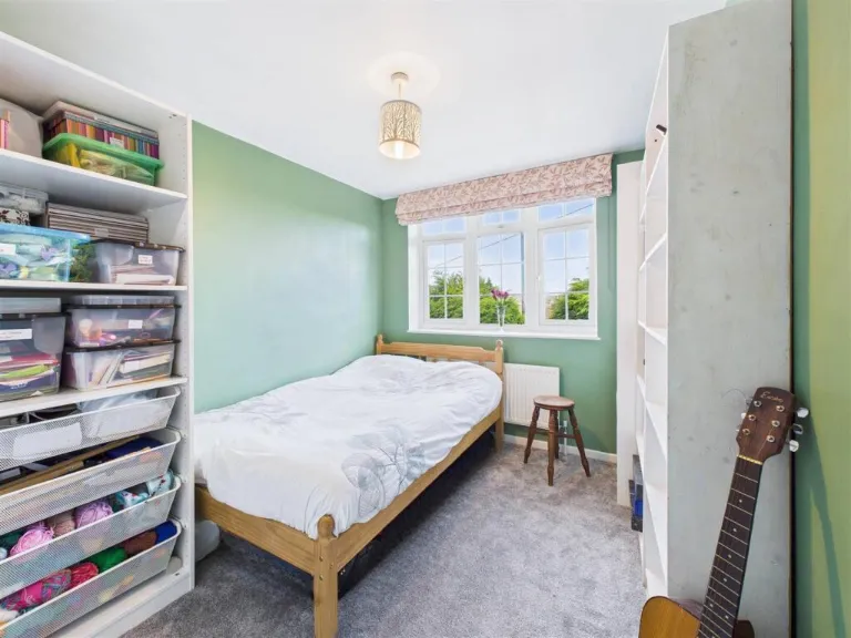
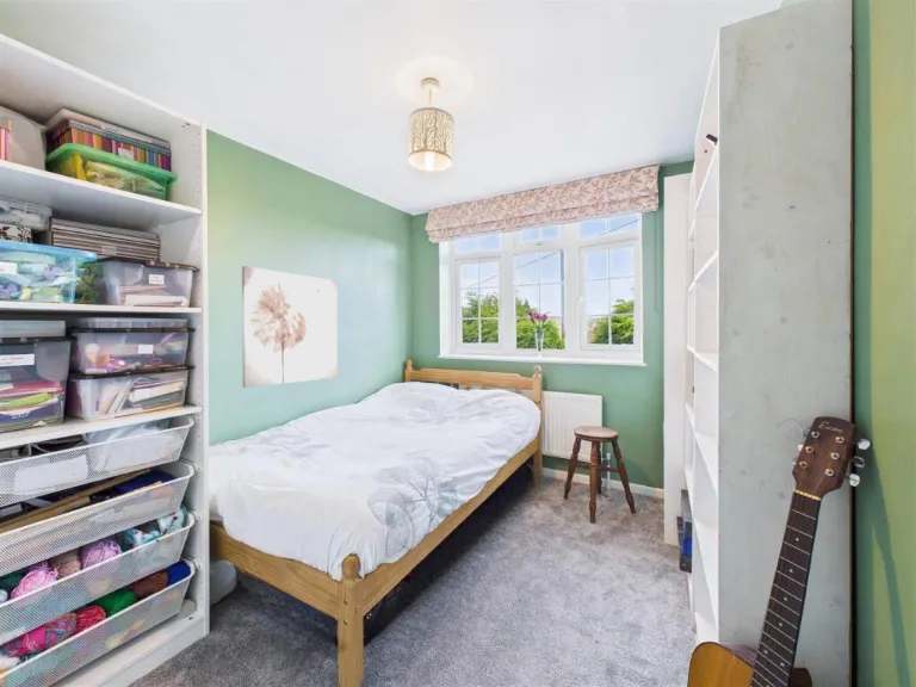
+ wall art [241,265,339,389]
